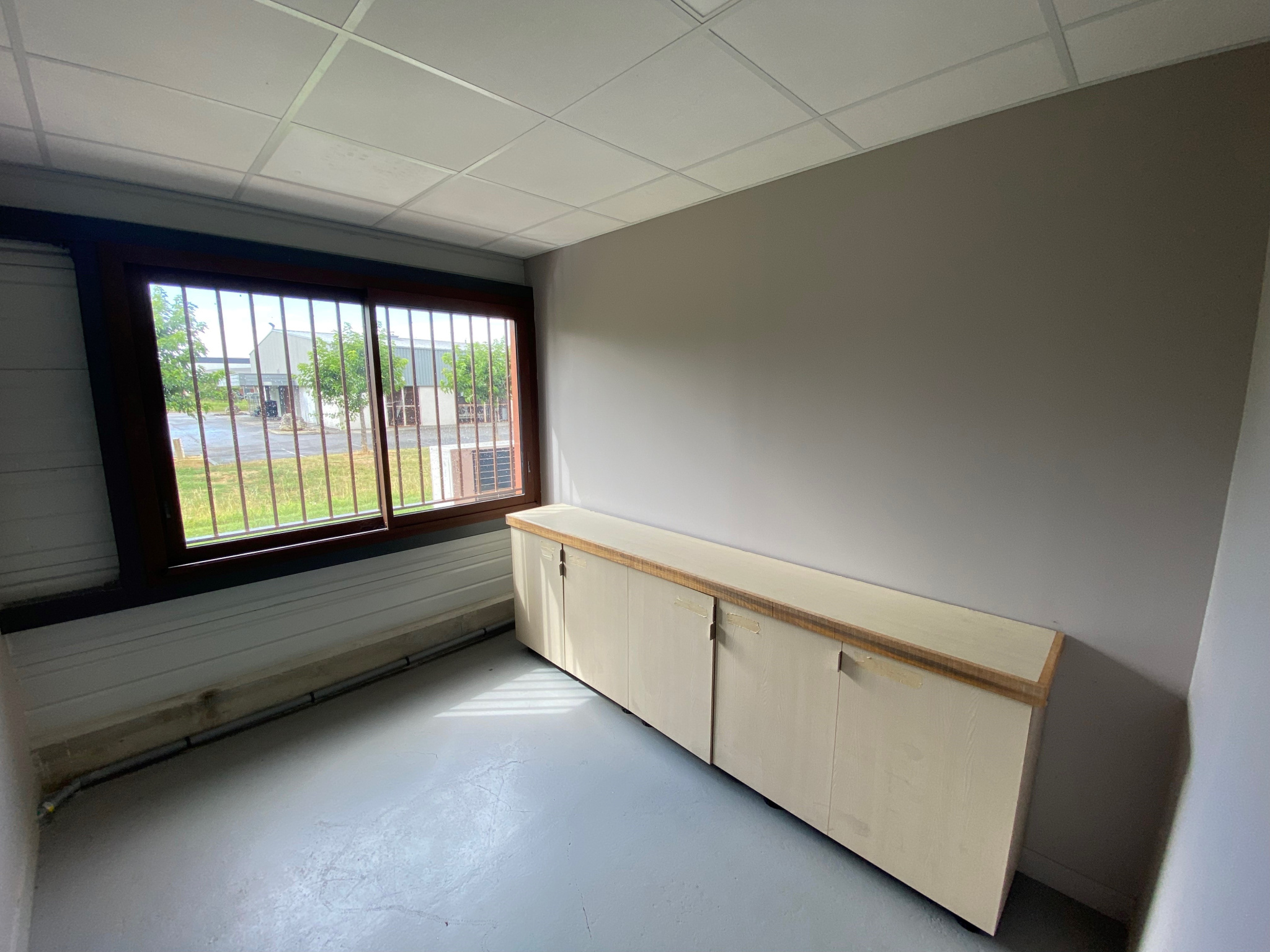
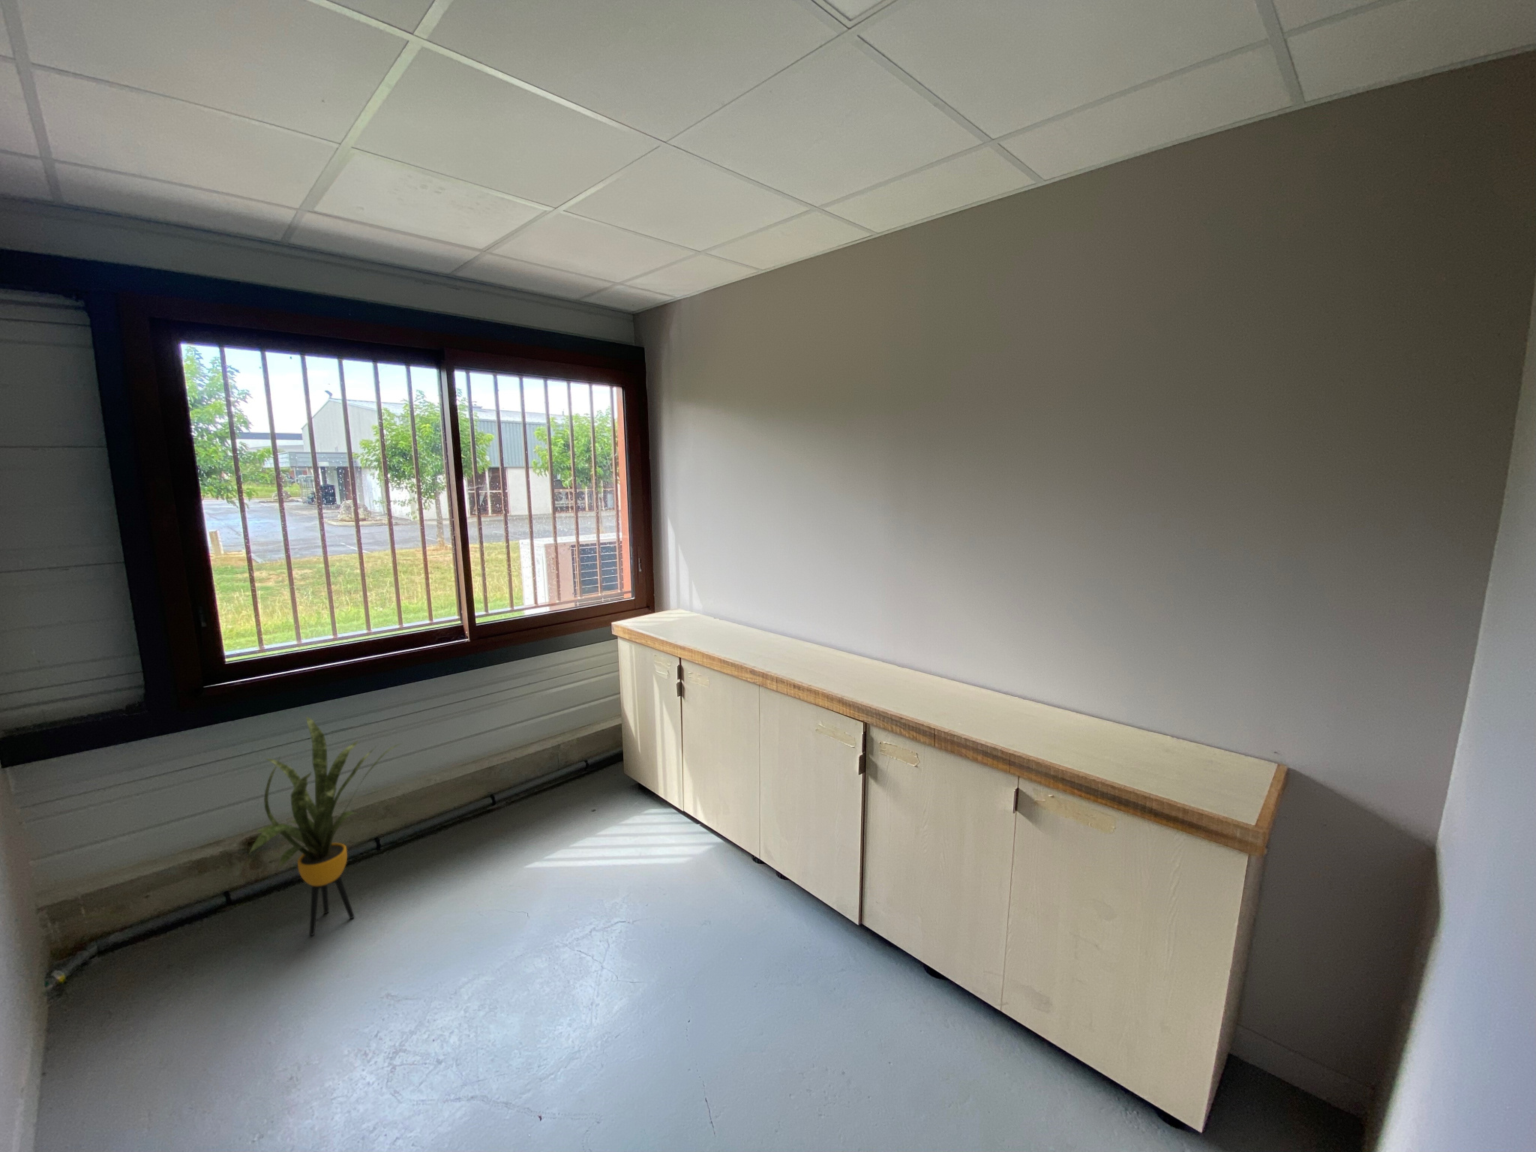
+ house plant [247,715,403,937]
